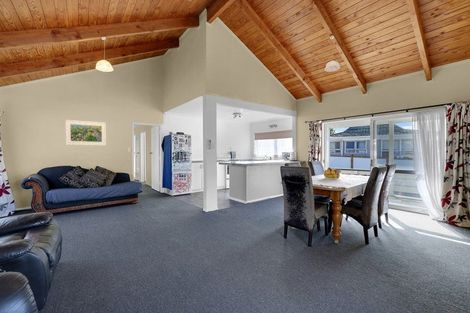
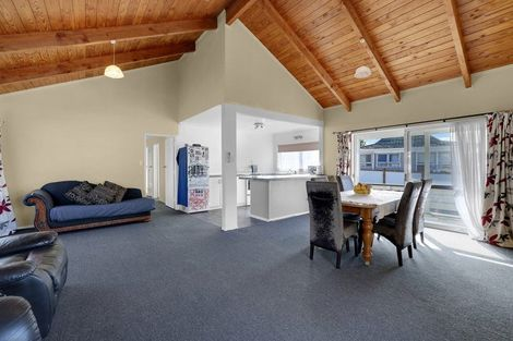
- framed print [65,119,107,147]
